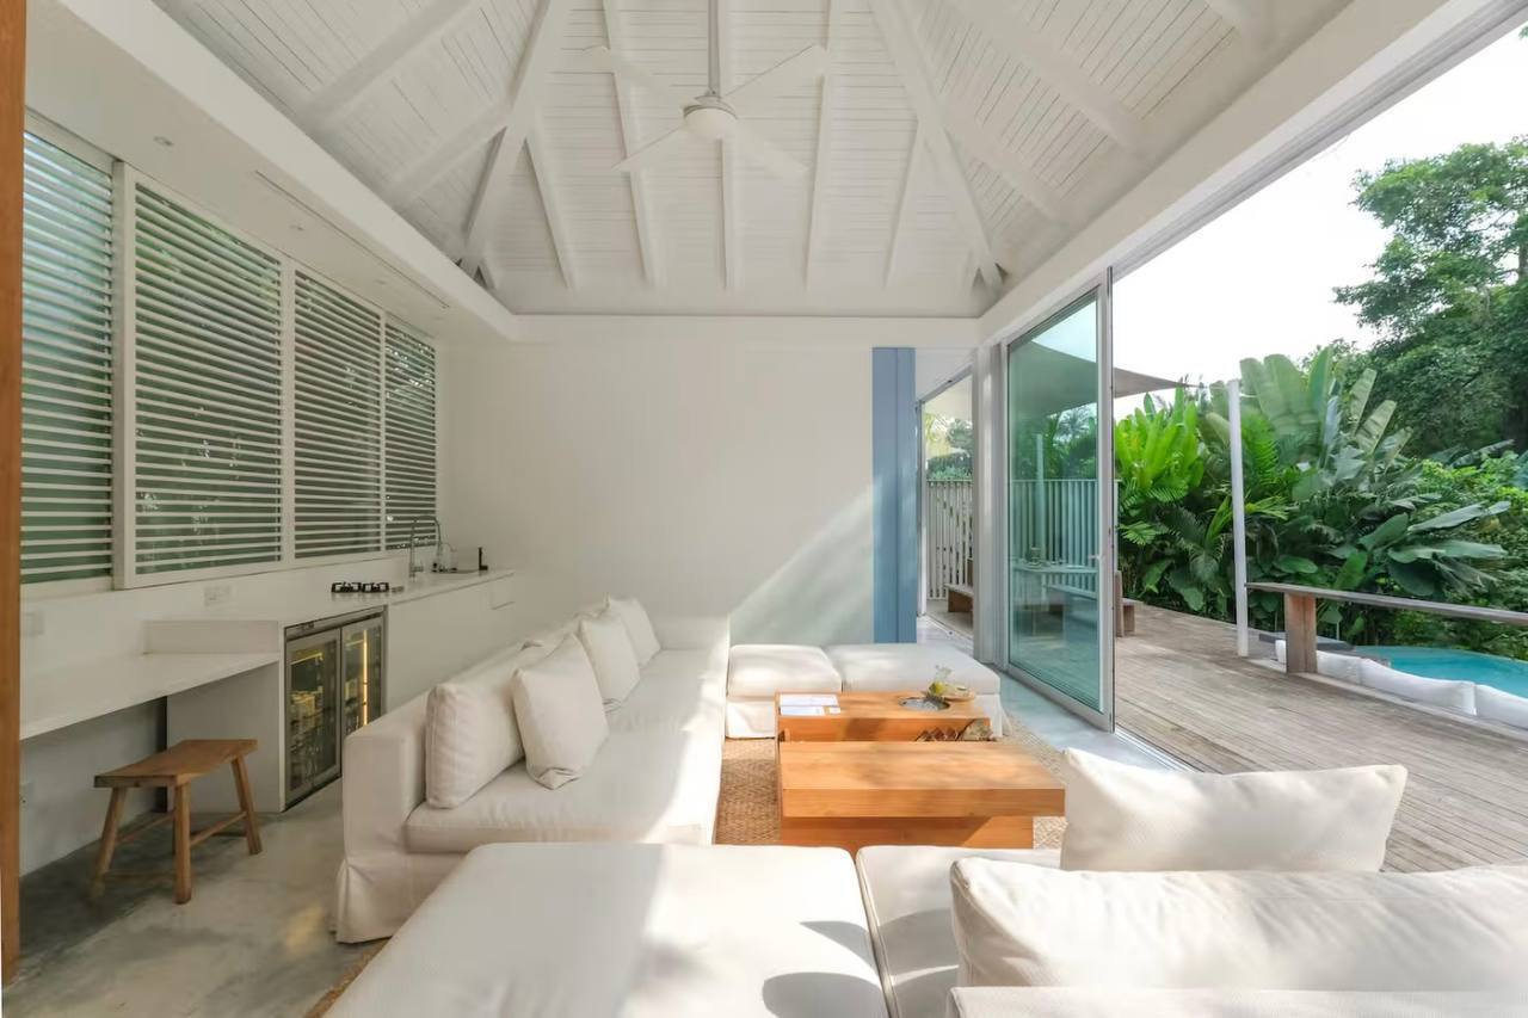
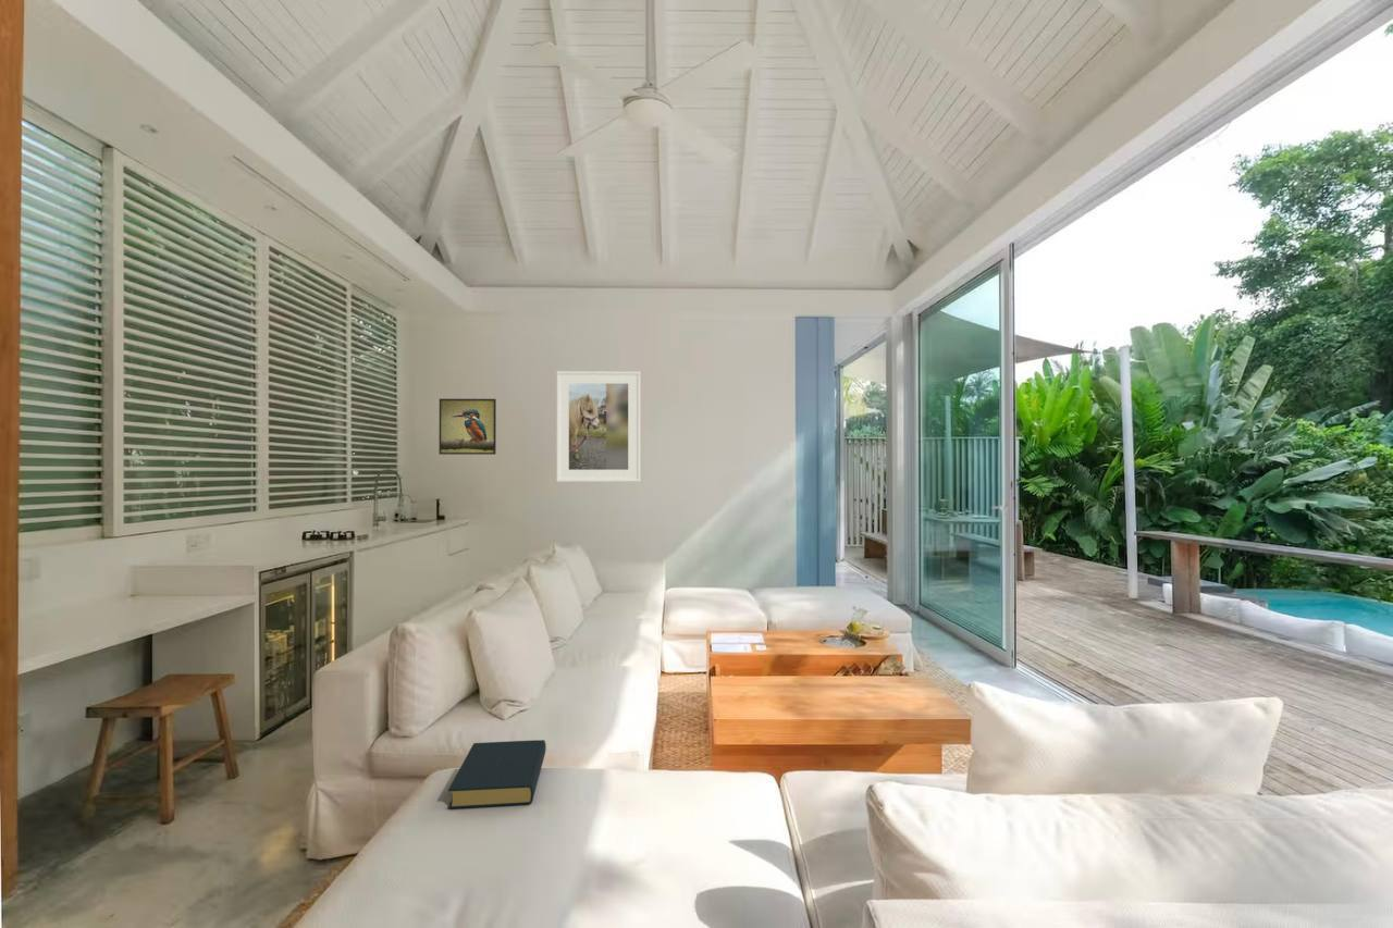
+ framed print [555,370,641,483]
+ hardback book [447,739,547,809]
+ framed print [439,398,497,456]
